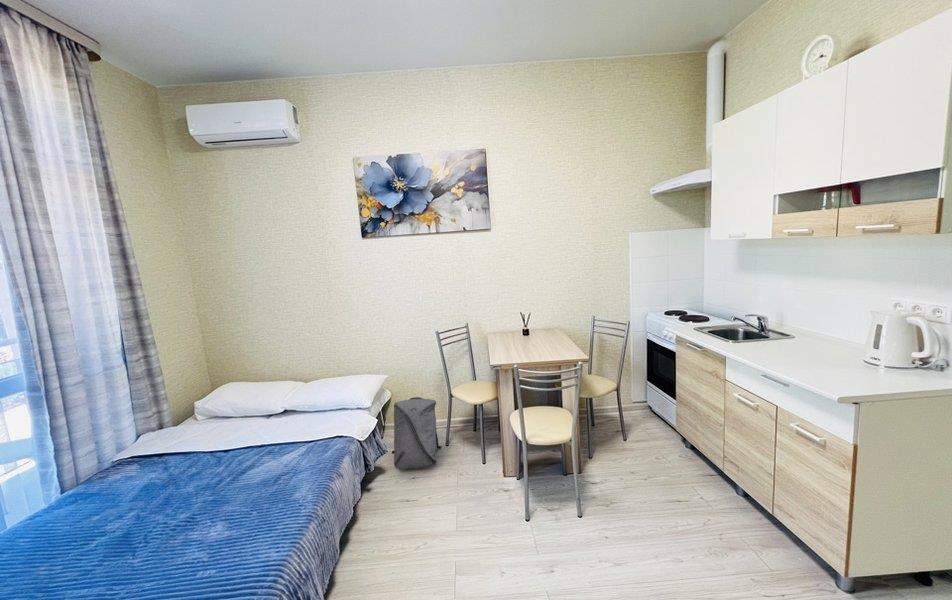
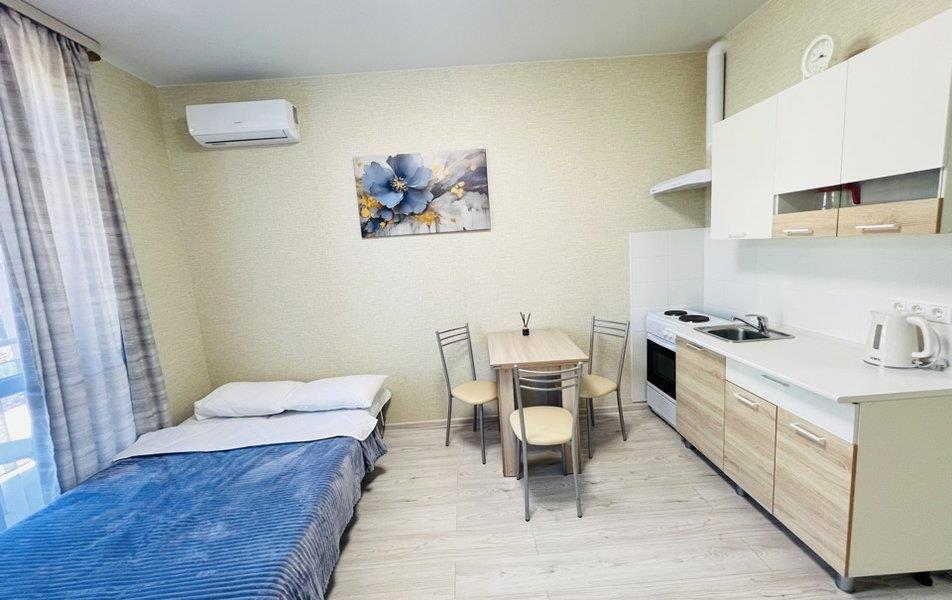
- backpack [391,396,442,470]
